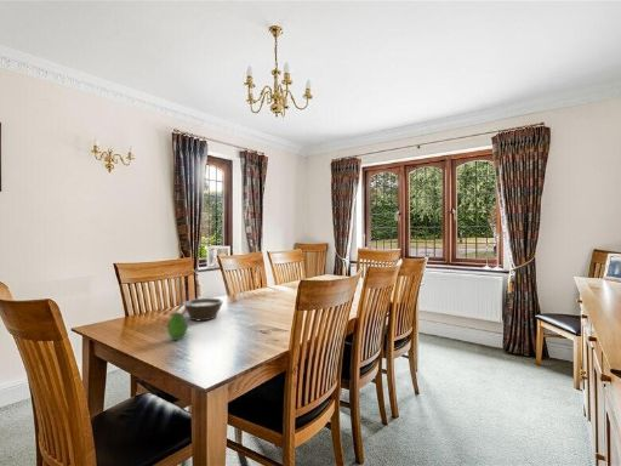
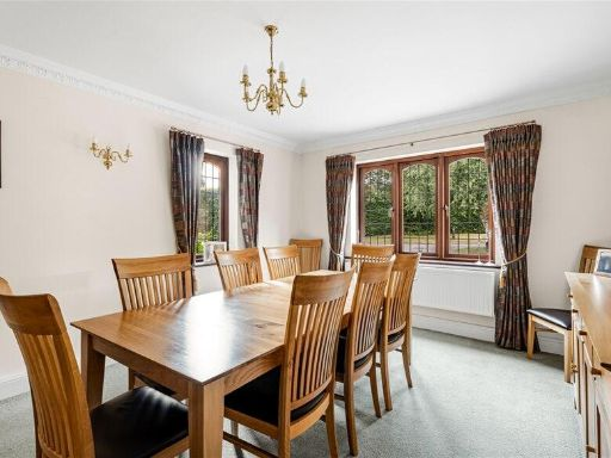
- fruit [166,311,188,341]
- bowl [182,297,224,322]
